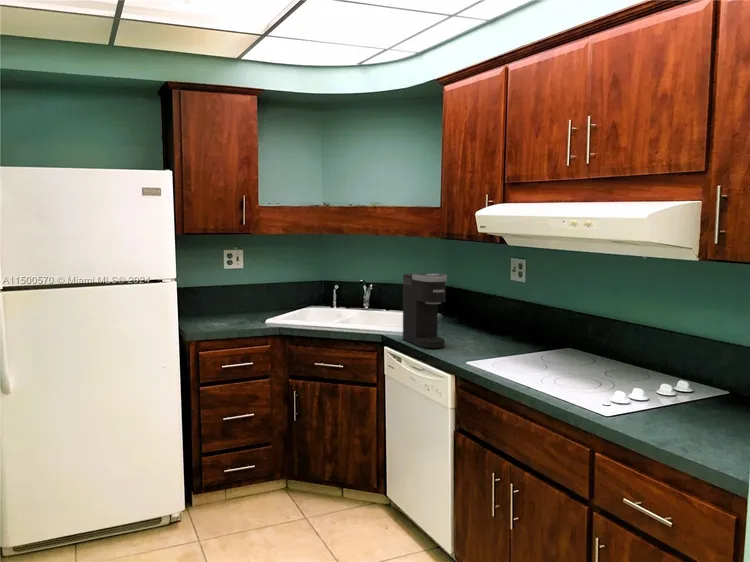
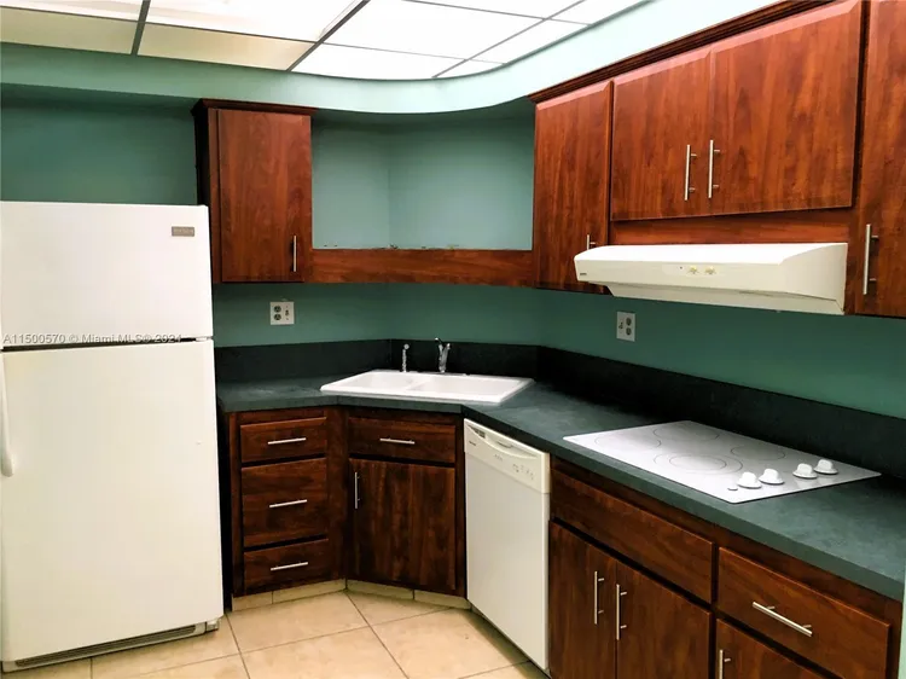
- coffee maker [402,272,448,349]
